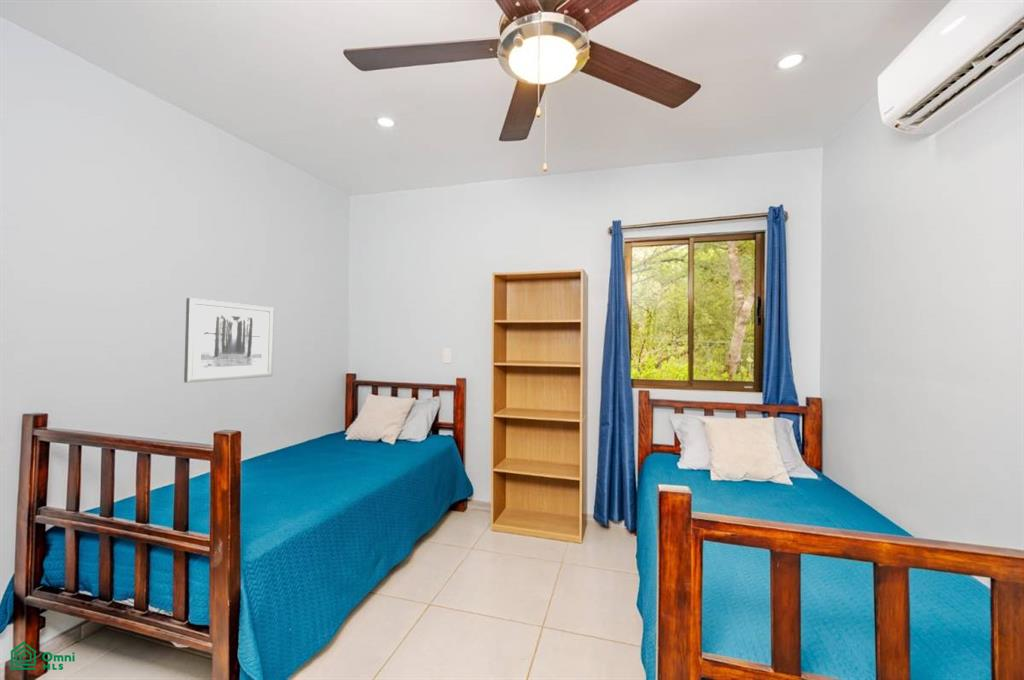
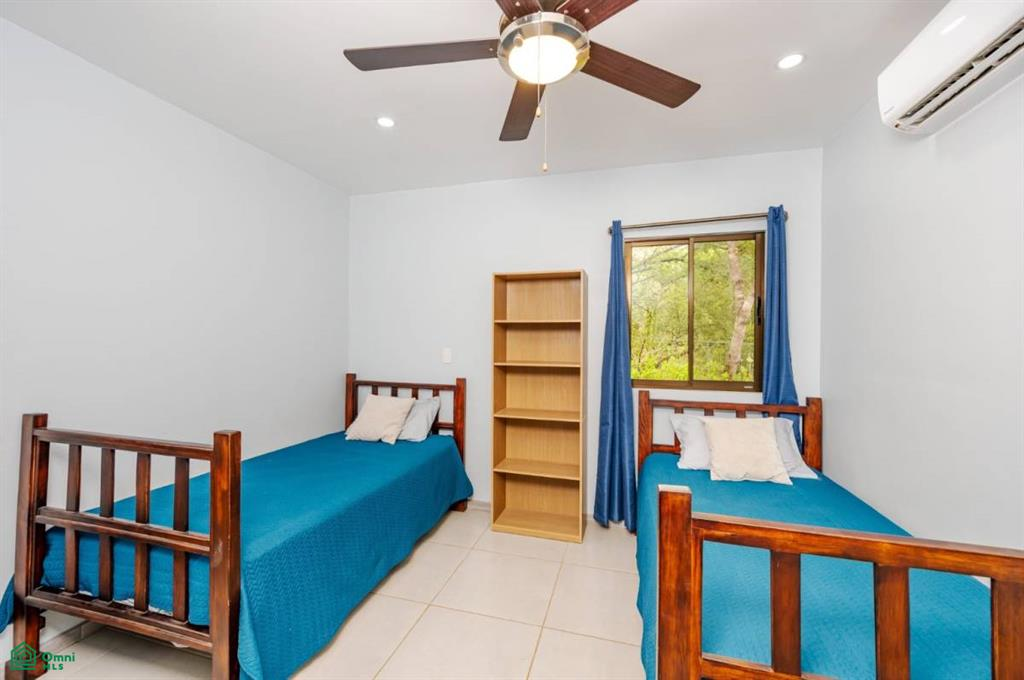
- wall art [183,297,275,384]
